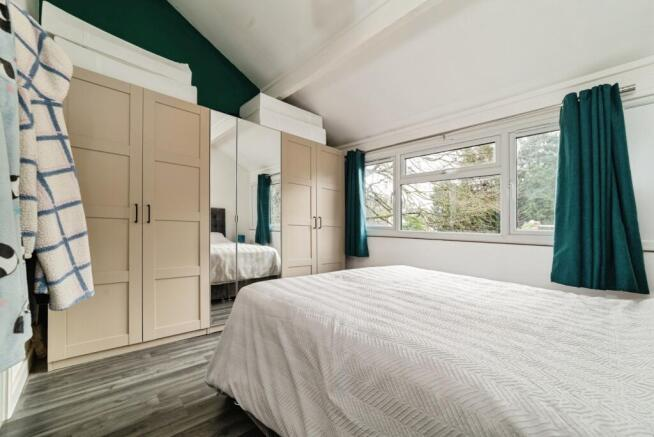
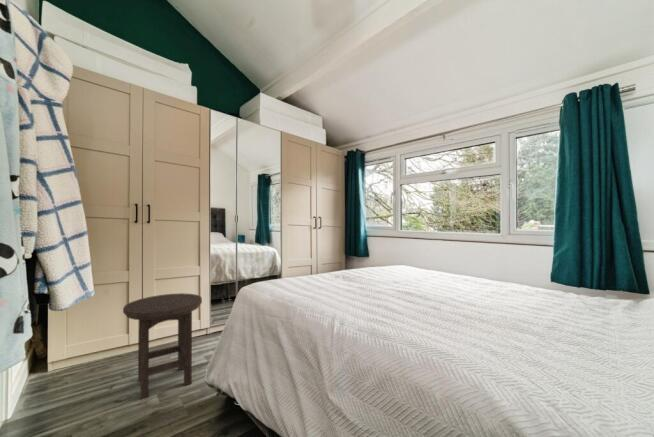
+ stool [122,292,203,400]
